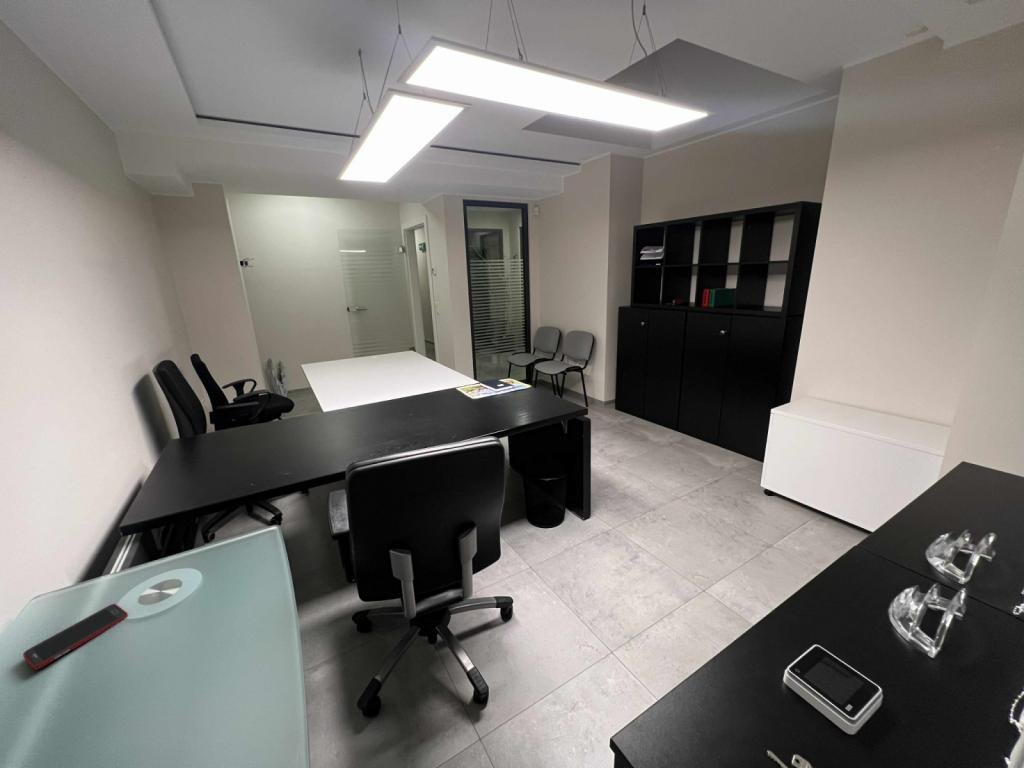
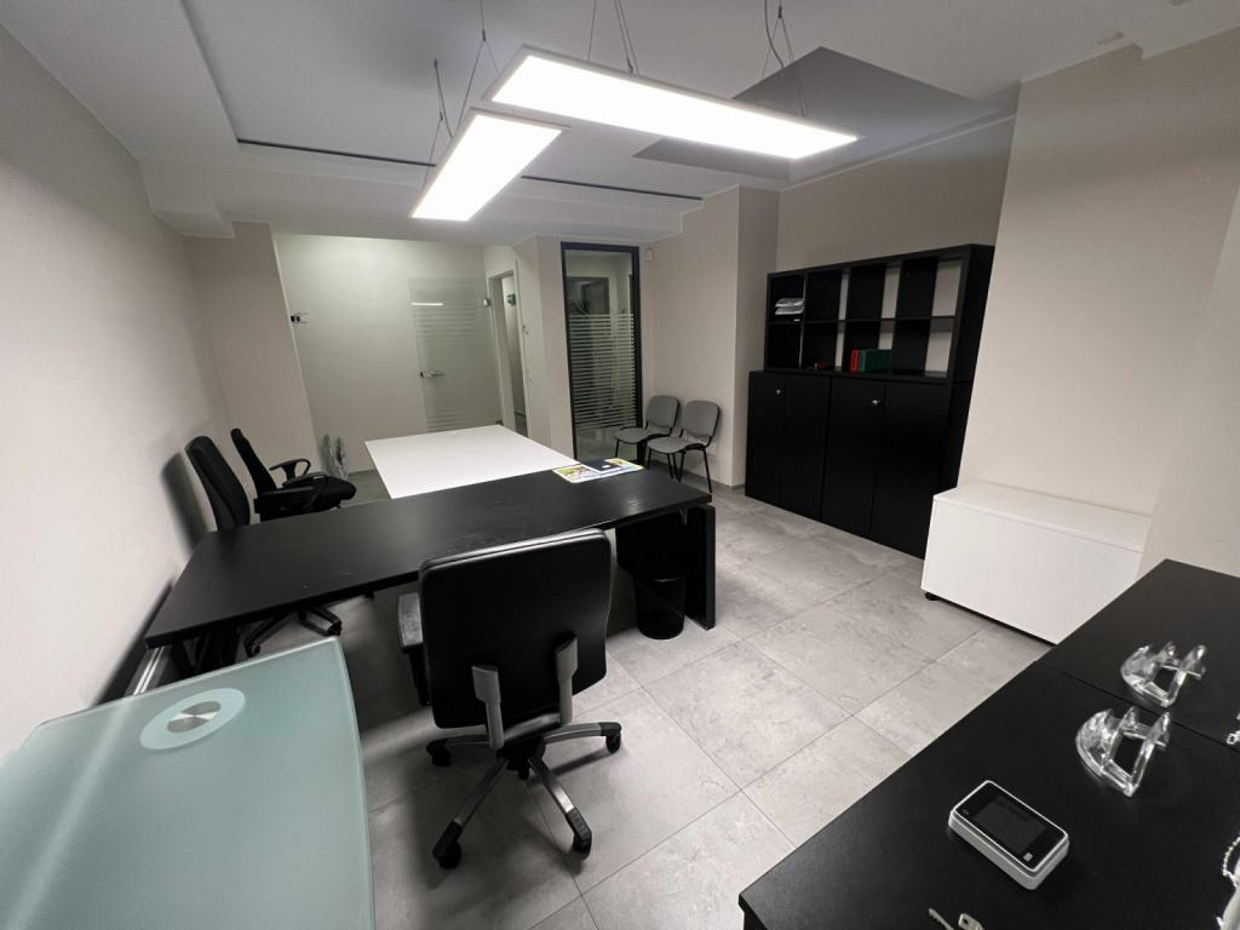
- cell phone [22,603,129,671]
